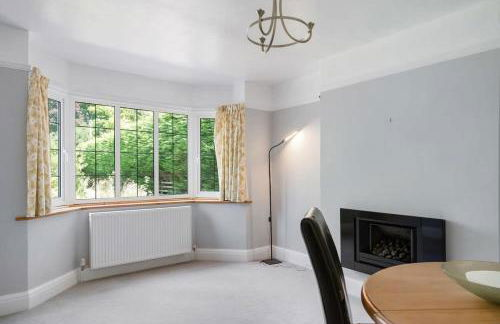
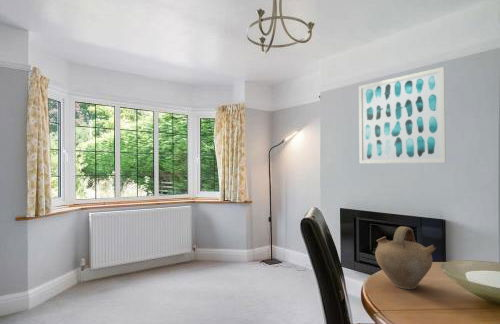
+ wall art [358,66,447,164]
+ jug [374,225,436,290]
